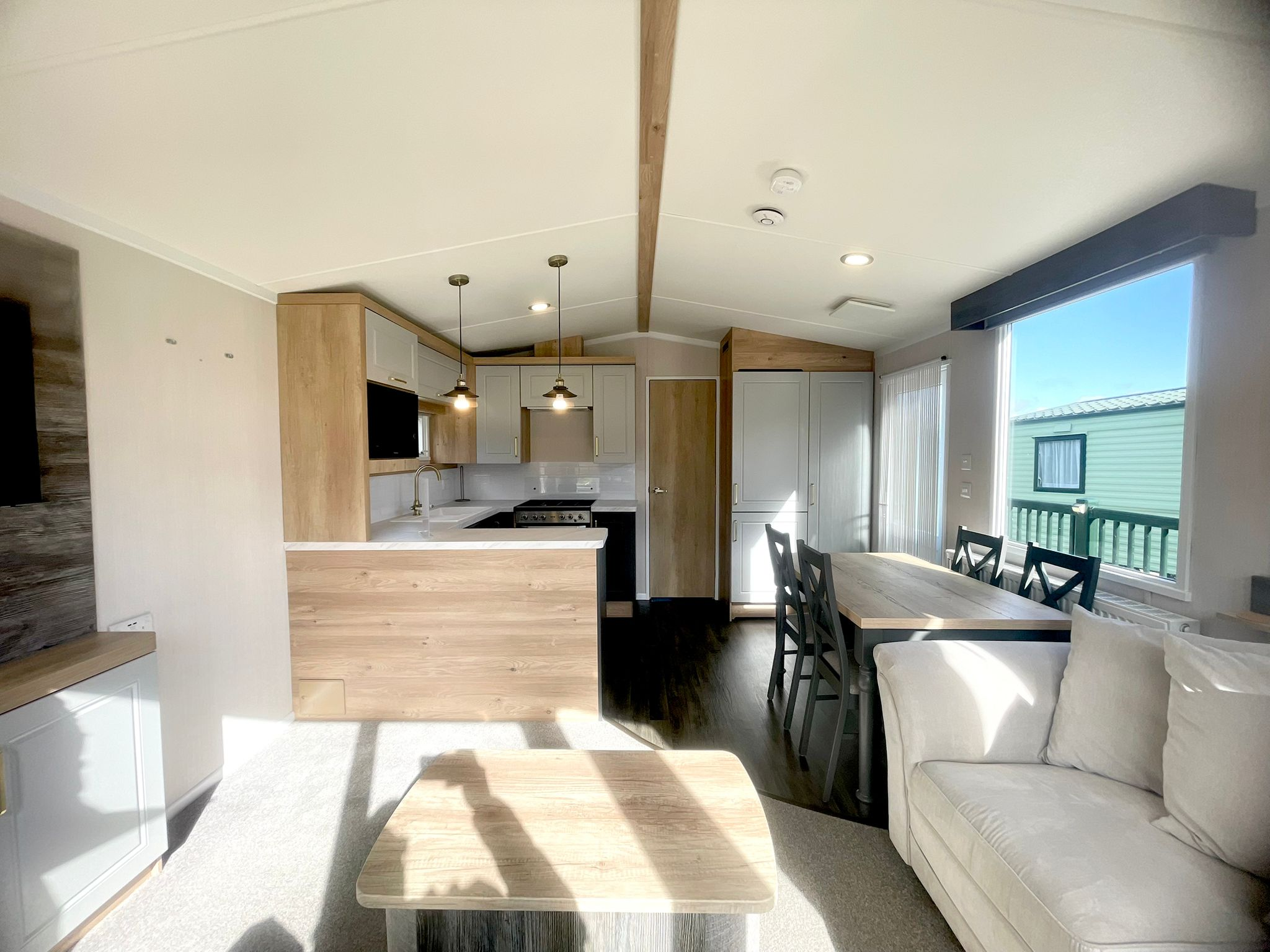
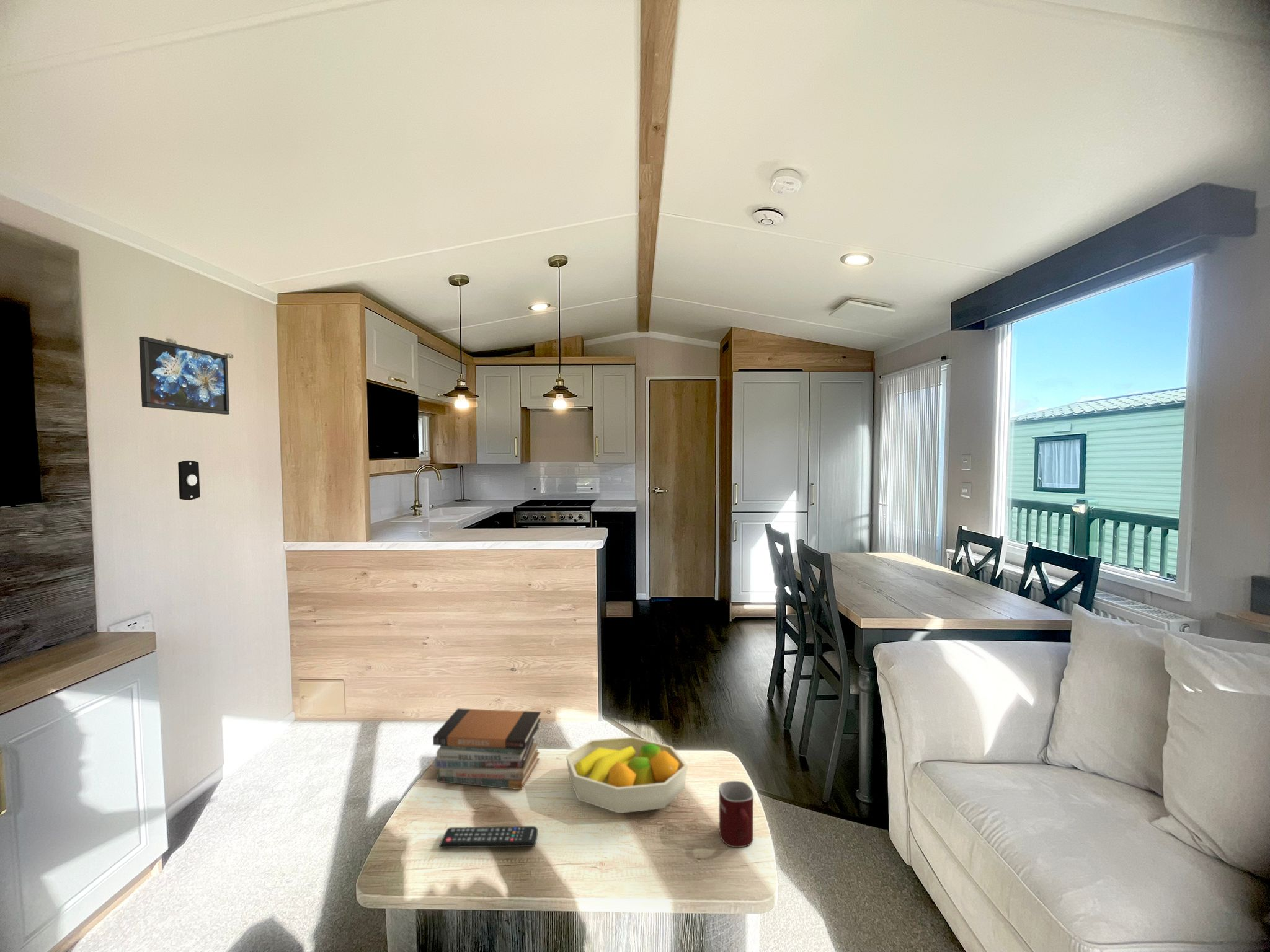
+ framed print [138,336,230,415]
+ remote control [438,826,538,848]
+ mug [718,780,754,848]
+ book stack [432,708,541,790]
+ light switch [177,460,201,500]
+ fruit bowl [566,736,688,814]
